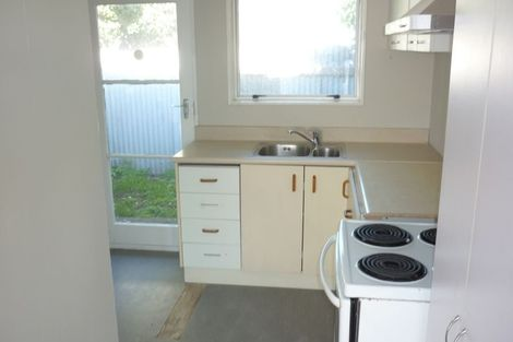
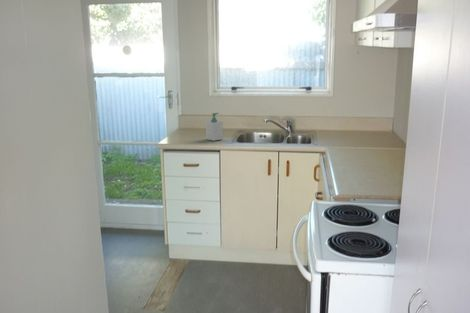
+ soap bottle [205,112,224,142]
